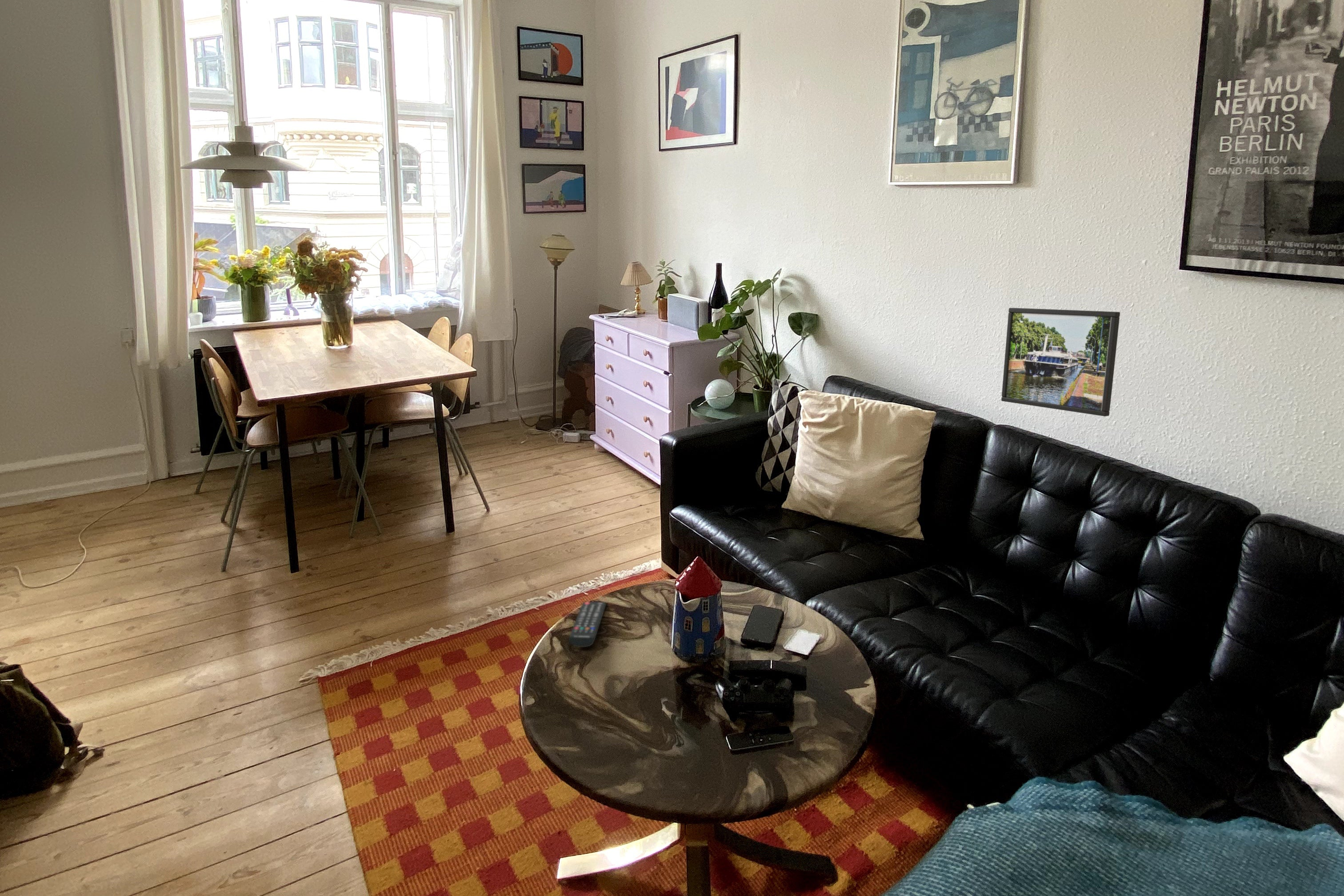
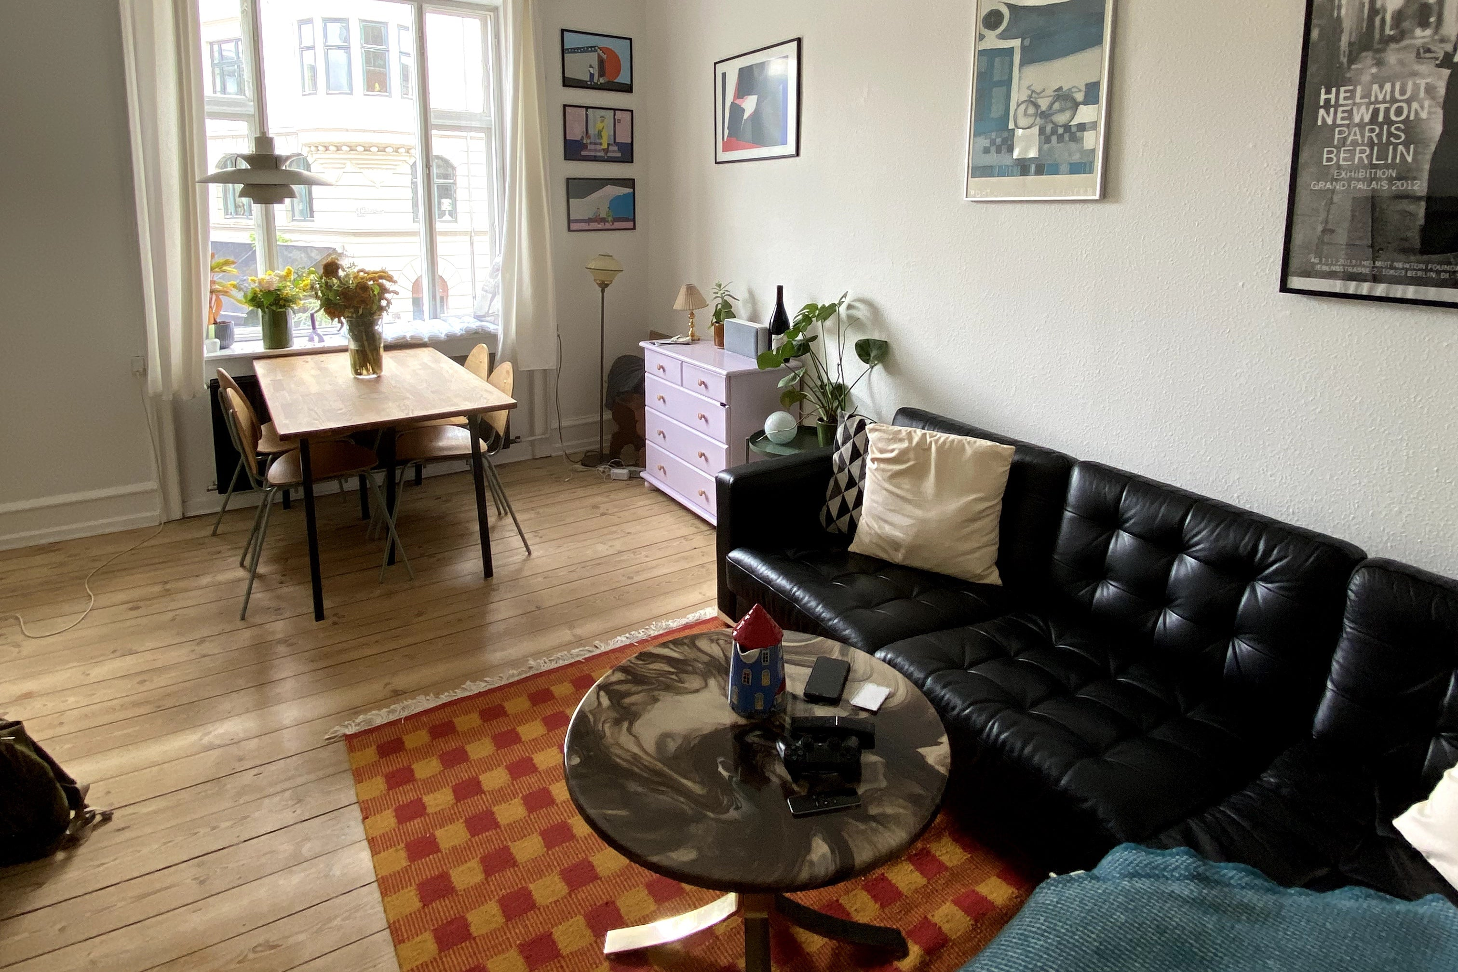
- remote control [568,601,607,648]
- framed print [1001,308,1120,417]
